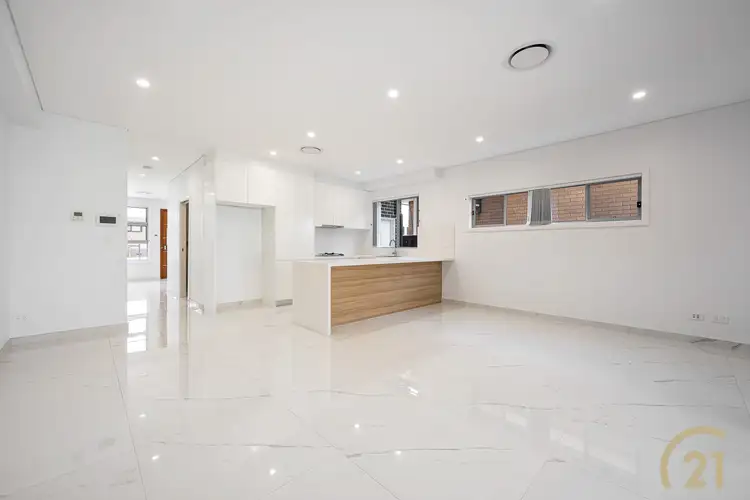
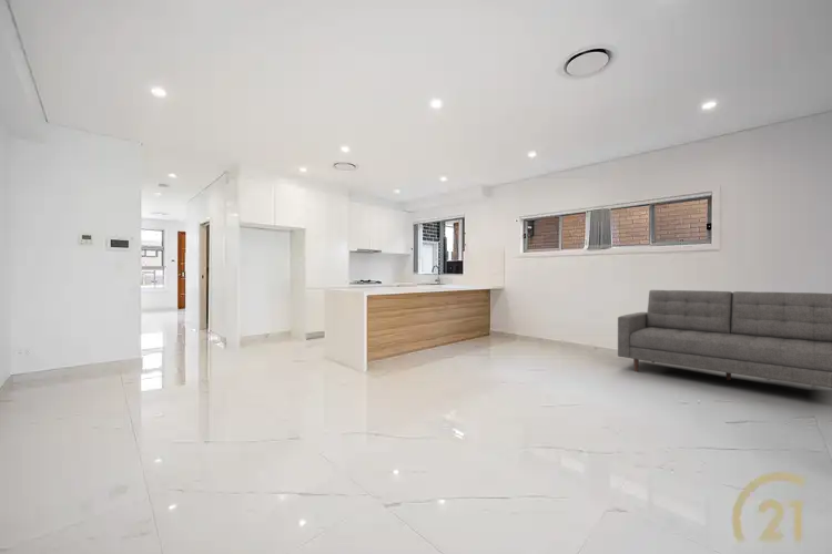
+ sofa [617,289,832,389]
